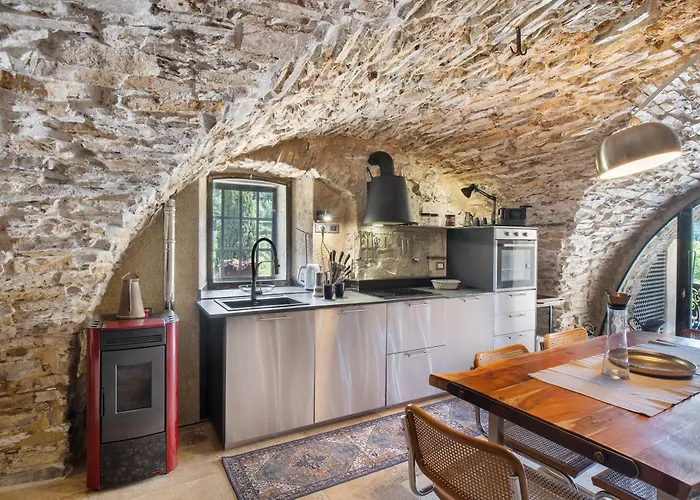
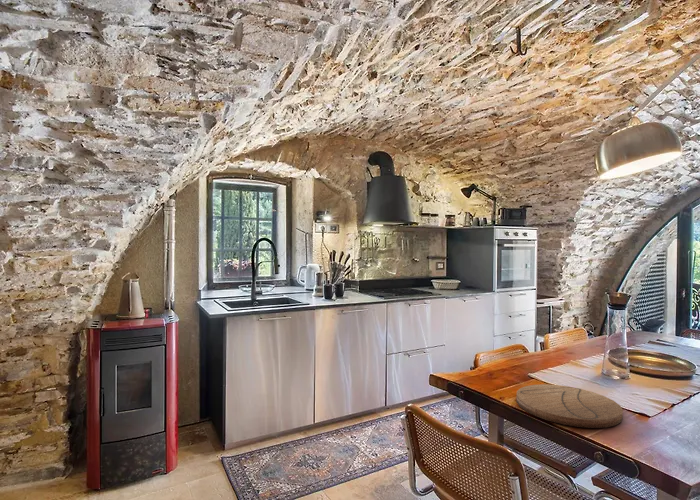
+ cutting board [516,383,624,429]
